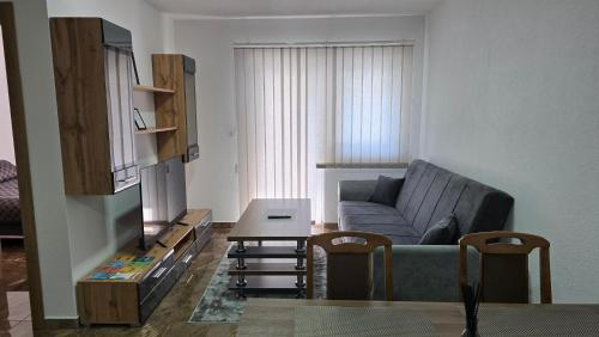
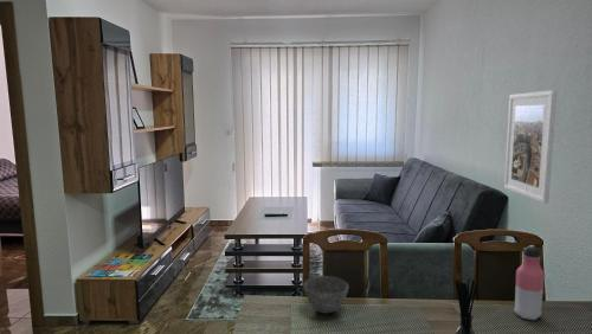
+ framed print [503,89,558,205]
+ water bottle [513,245,546,321]
+ bowl [303,275,350,315]
